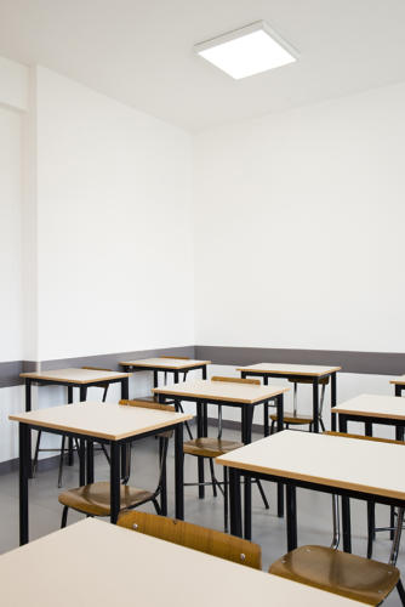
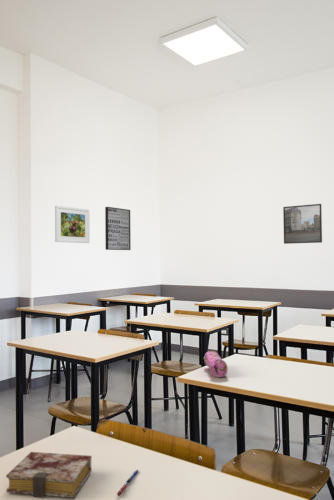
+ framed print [282,203,323,245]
+ pen [116,469,140,497]
+ wall art [104,206,132,251]
+ pencil case [203,350,228,378]
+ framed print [54,205,91,244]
+ book [5,451,93,499]
